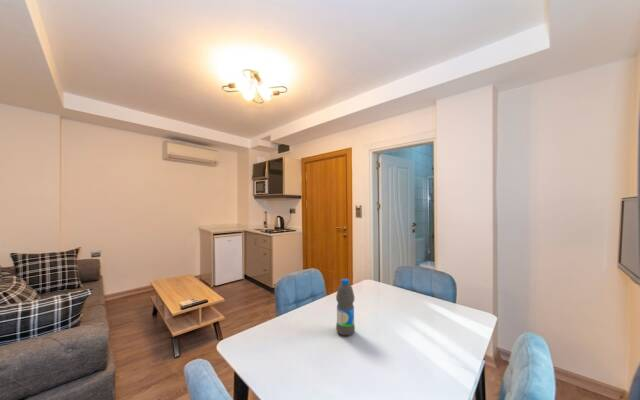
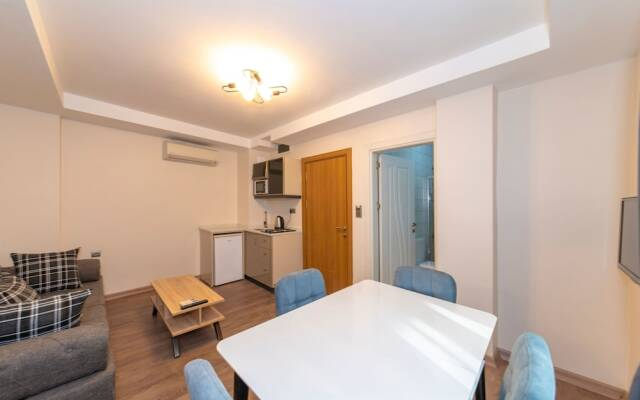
- water bottle [335,278,356,337]
